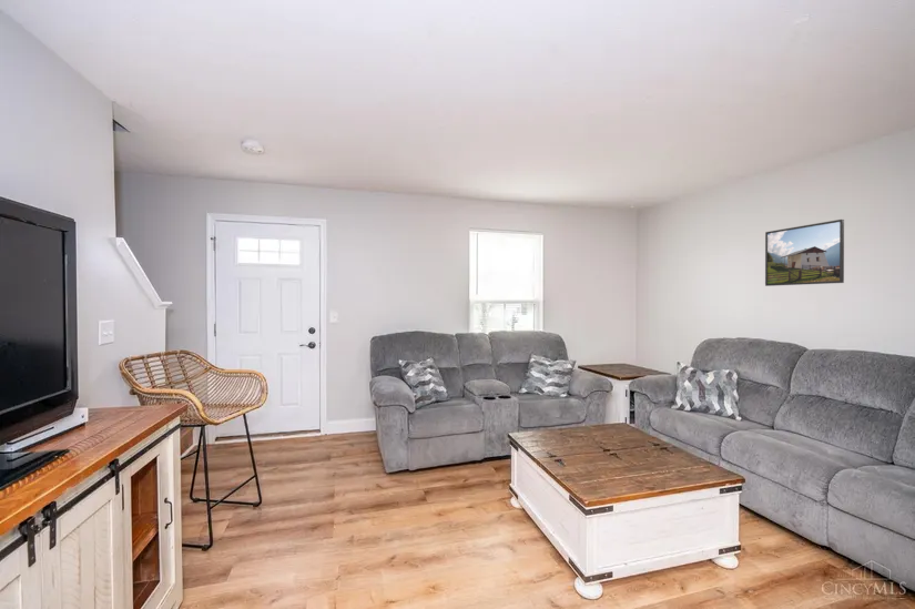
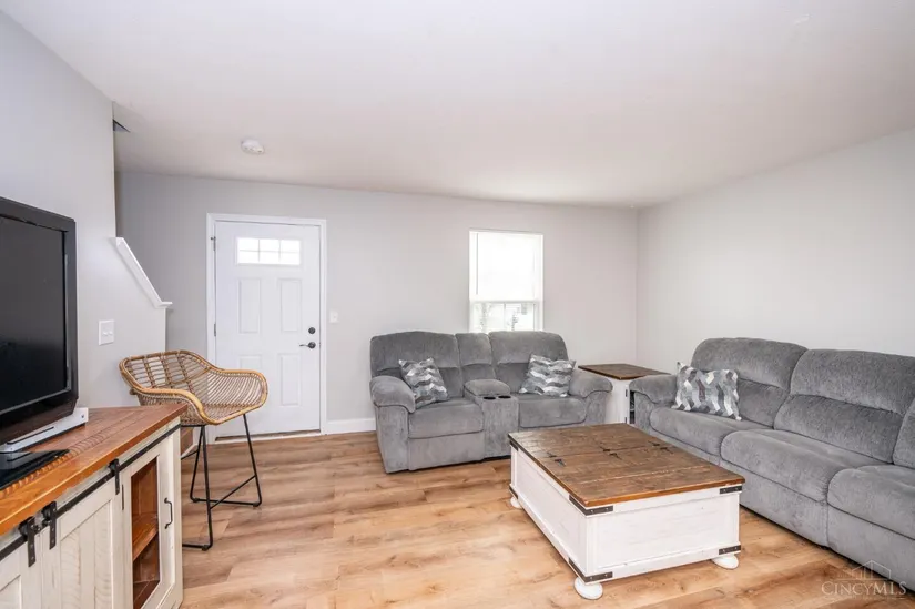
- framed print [764,219,845,287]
